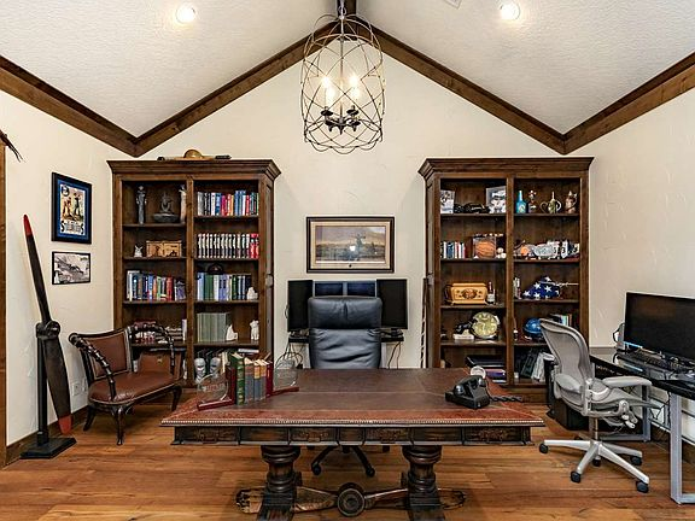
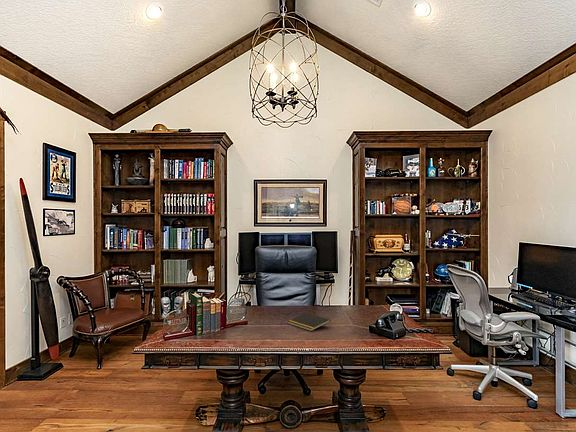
+ notepad [287,312,331,332]
